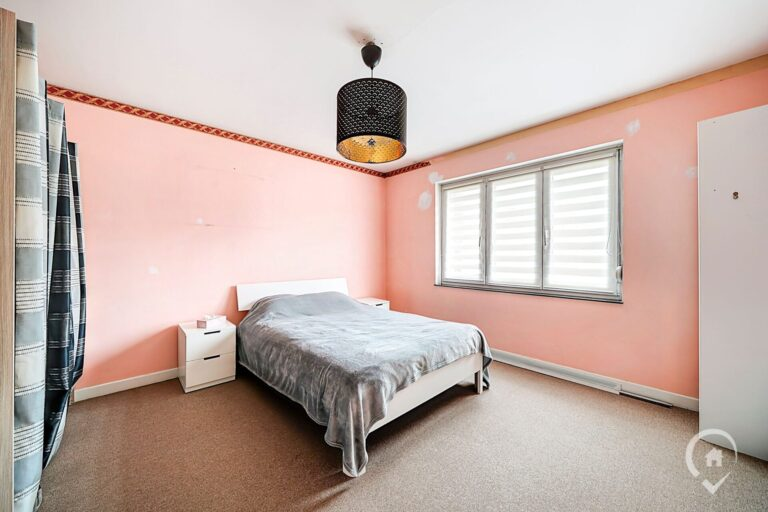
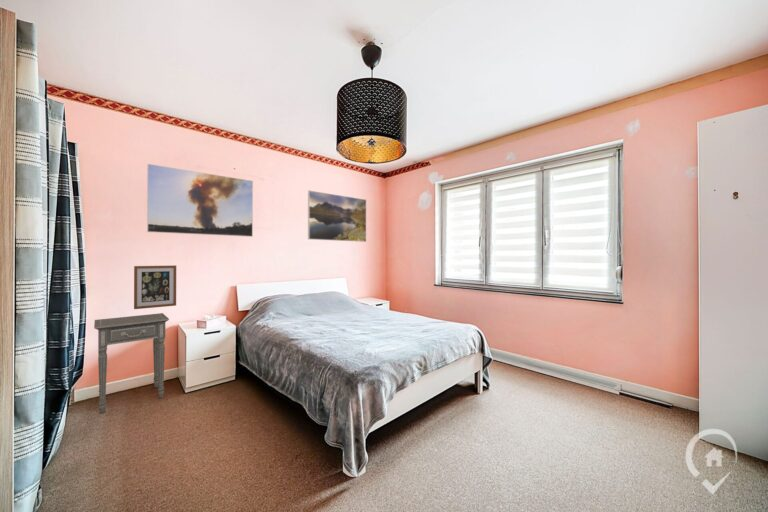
+ side table [93,312,170,414]
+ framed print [146,163,254,238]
+ wall art [133,264,177,310]
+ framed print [307,189,367,243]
